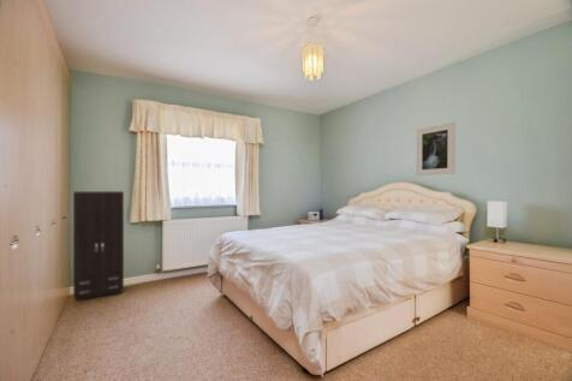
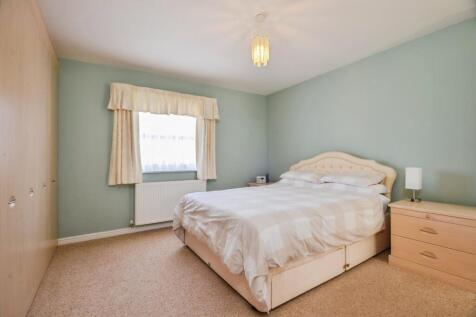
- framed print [416,121,457,177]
- cabinet [72,190,125,303]
